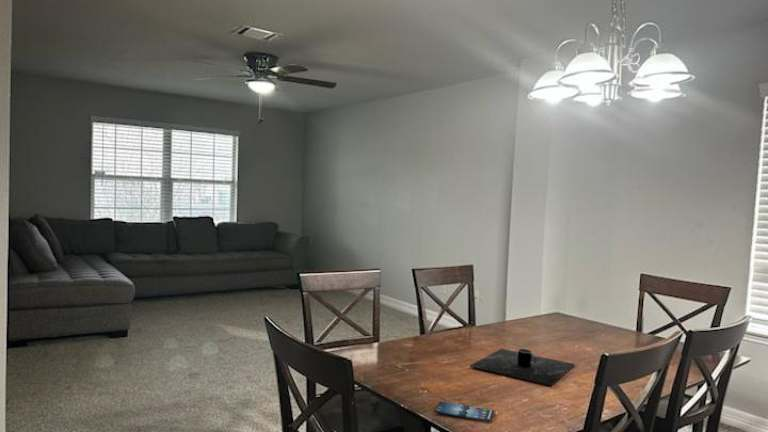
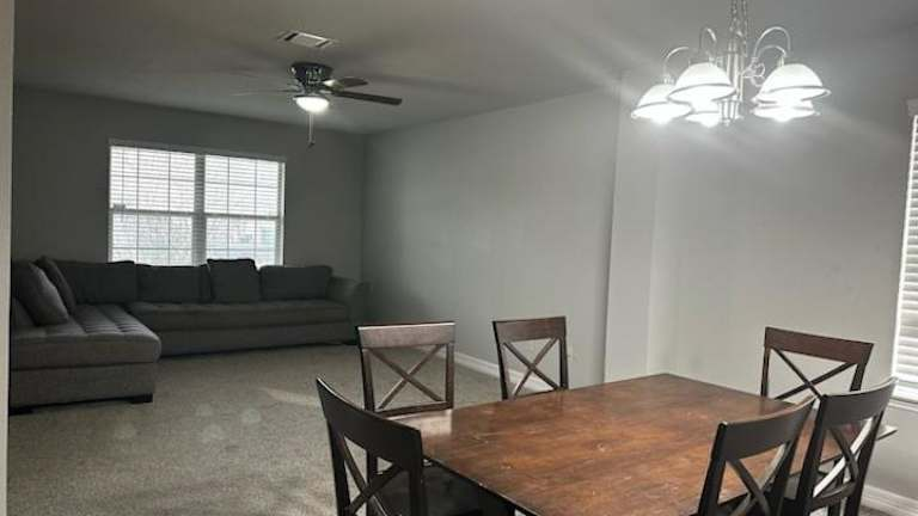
- placemat [469,348,576,387]
- smartphone [434,400,495,423]
